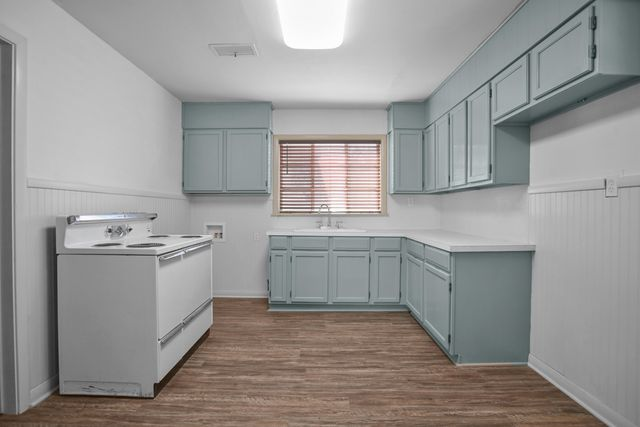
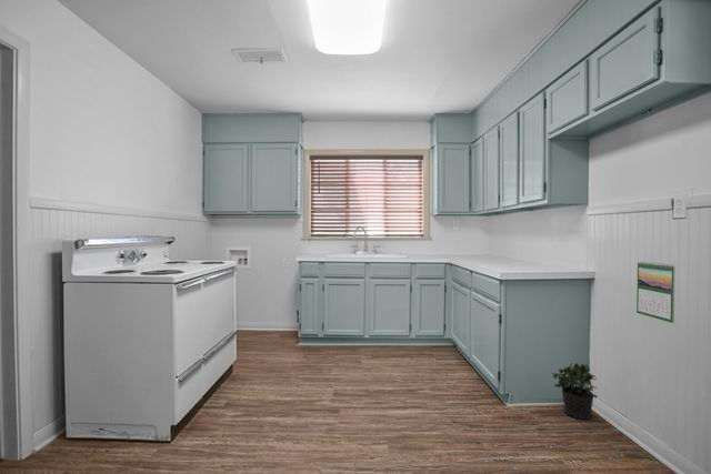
+ potted plant [551,362,599,421]
+ calendar [635,261,677,324]
